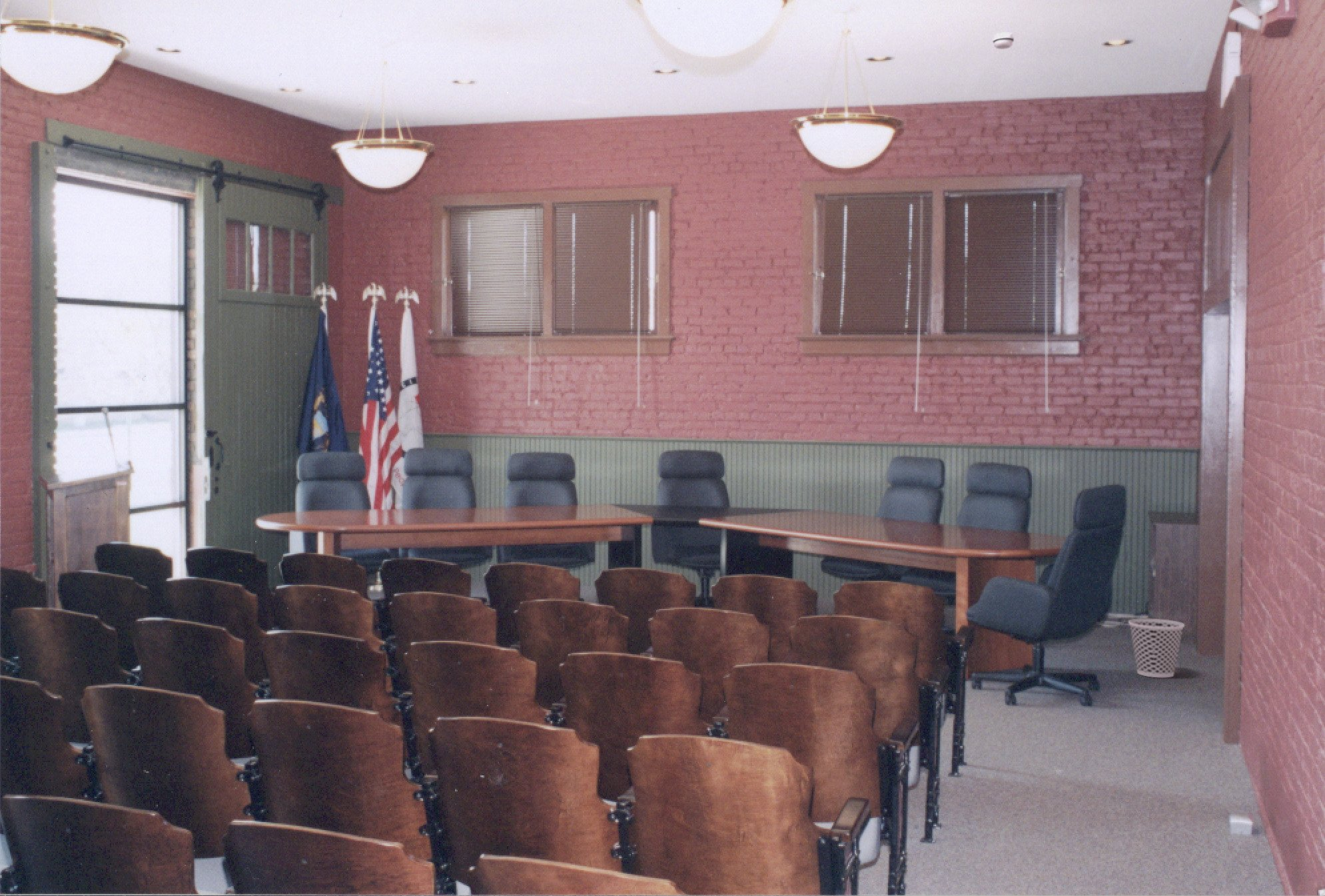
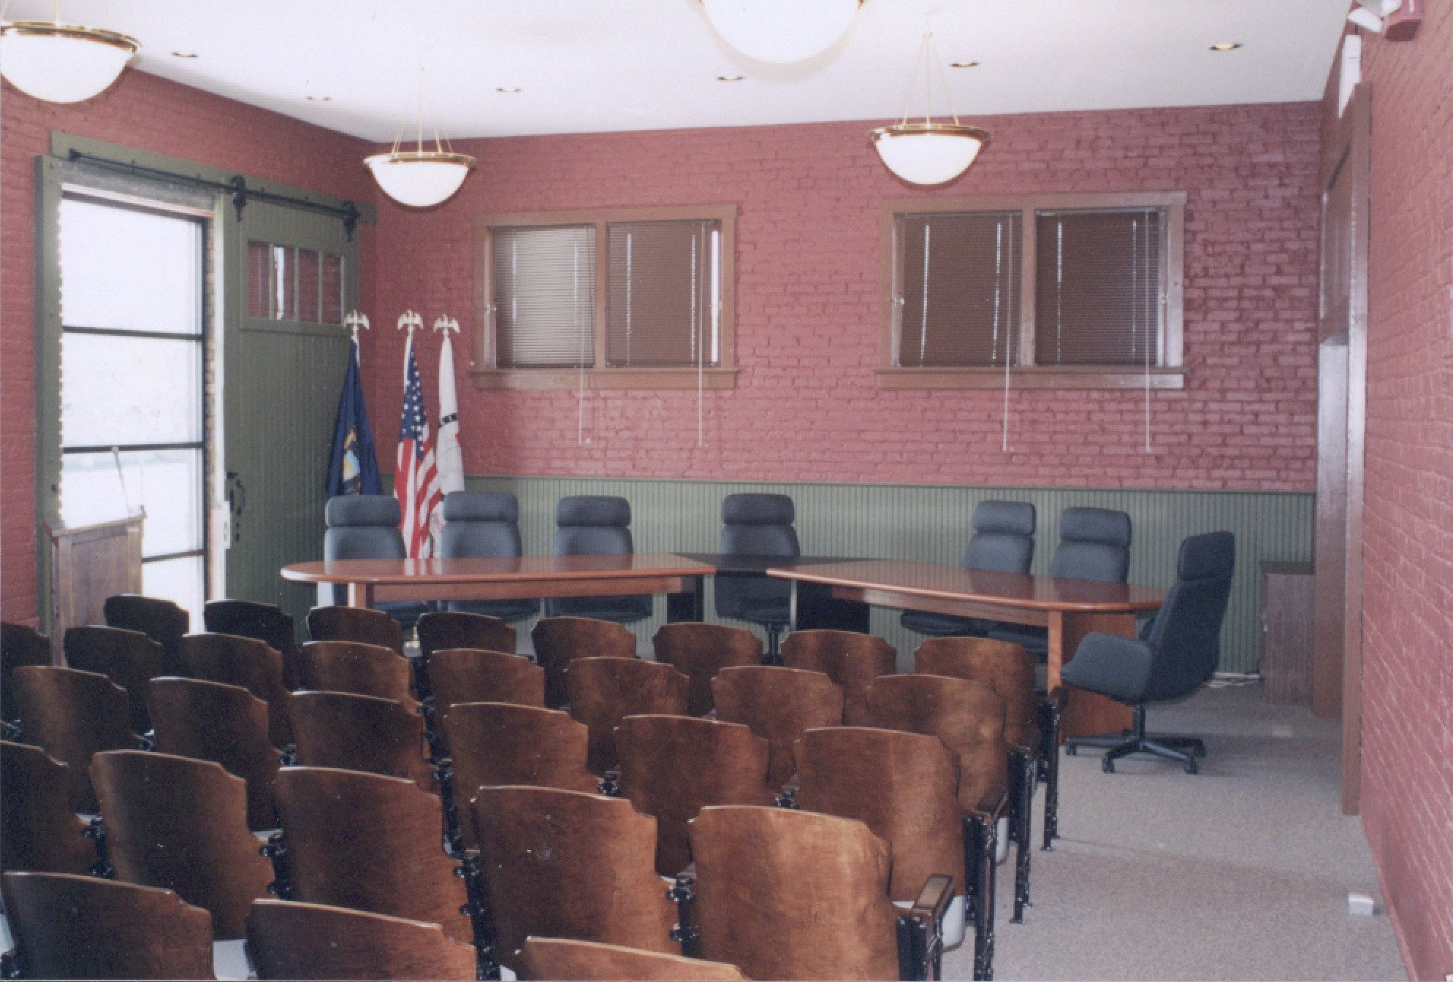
- wastebasket [1128,618,1185,678]
- smoke detector [992,31,1015,50]
